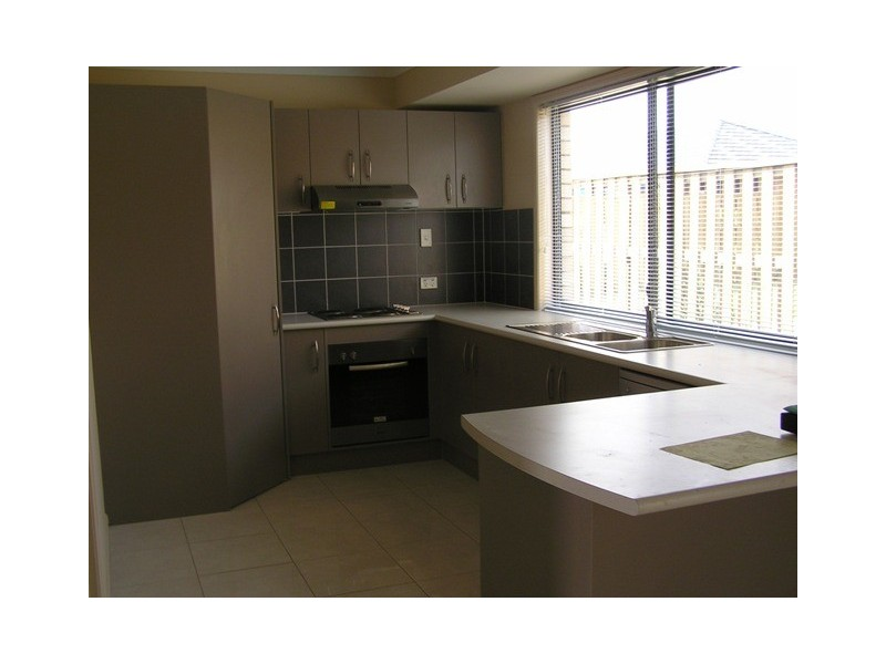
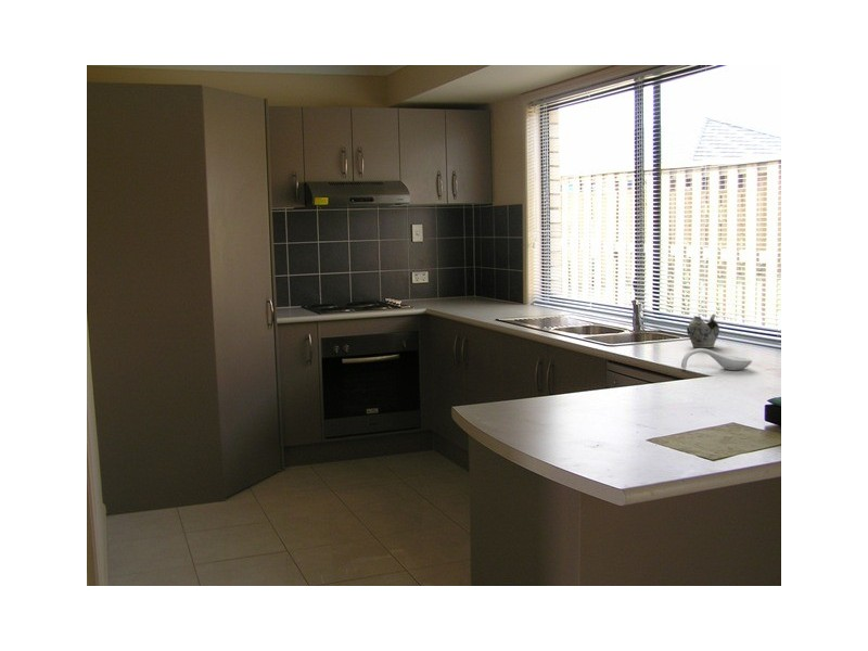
+ teapot [686,312,720,348]
+ spoon rest [680,347,753,371]
